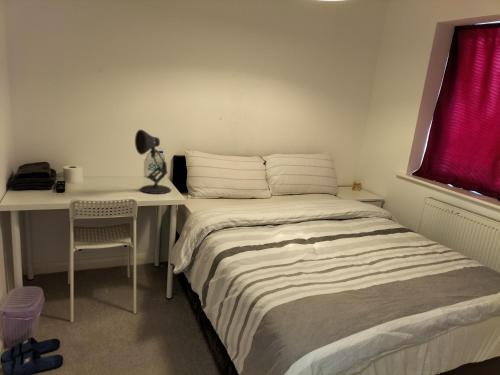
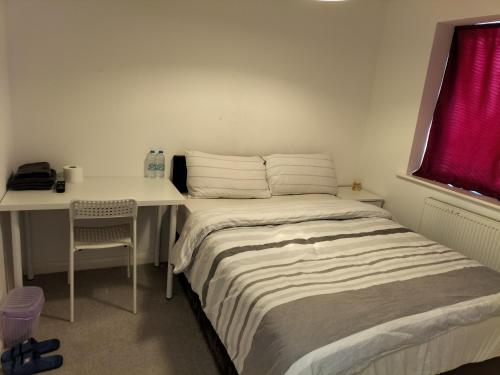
- desk lamp [134,129,172,195]
